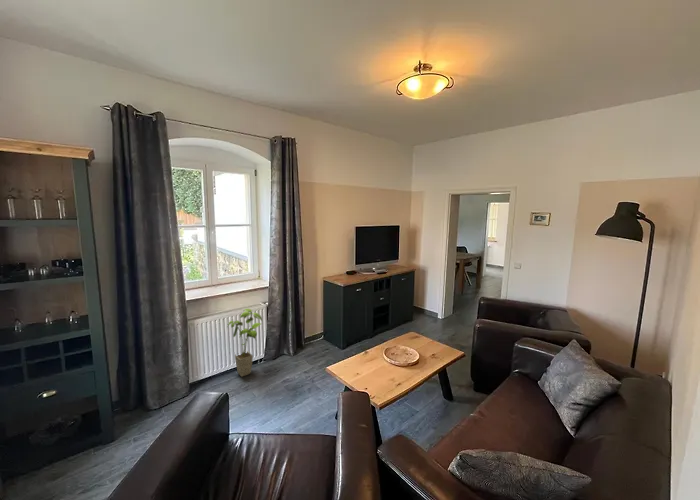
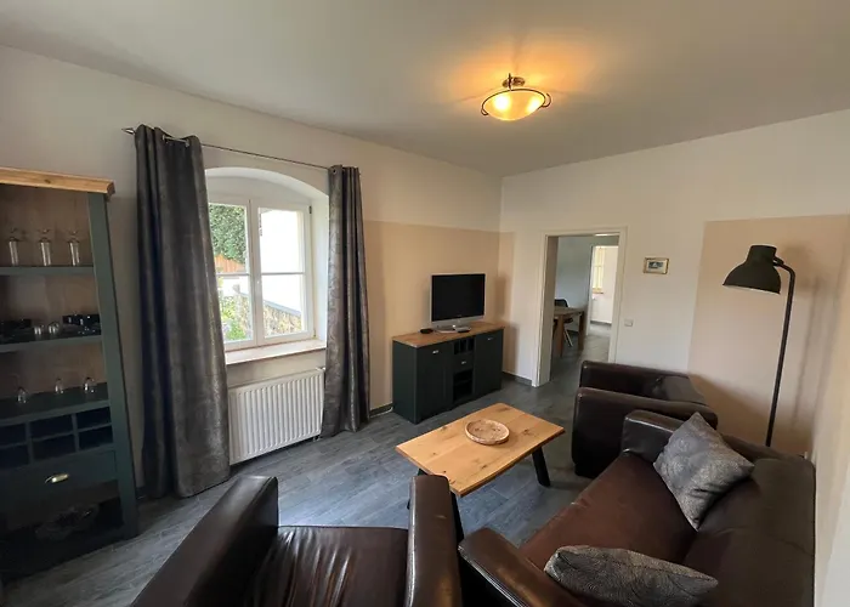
- house plant [226,308,263,378]
